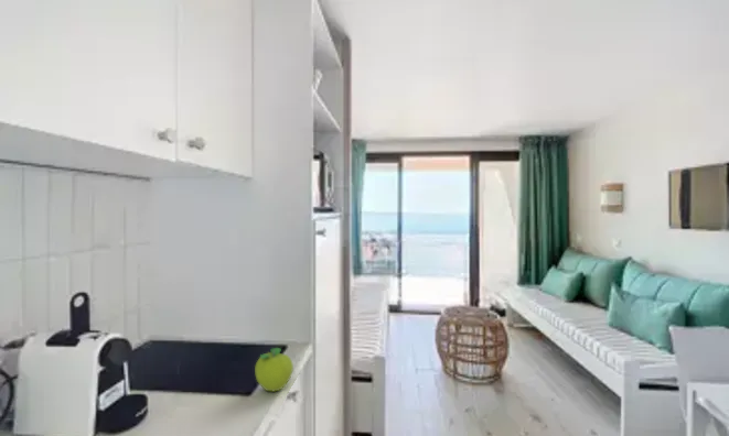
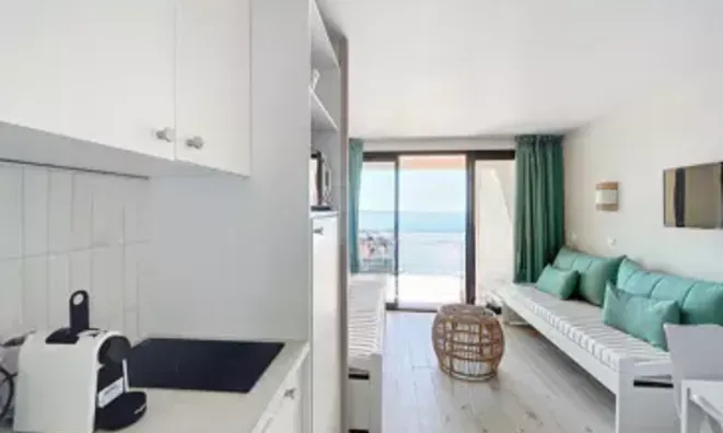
- fruit [254,347,294,393]
